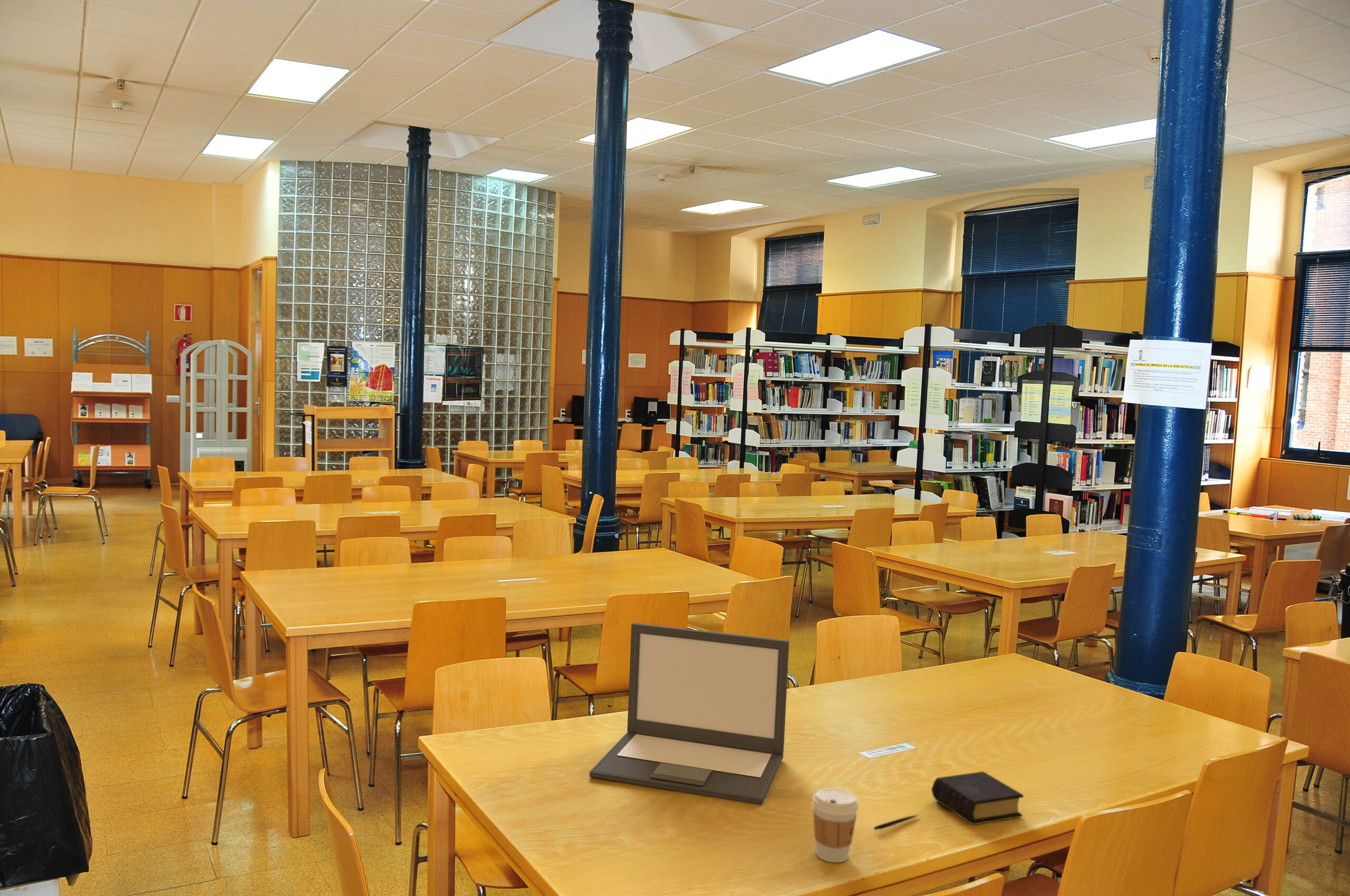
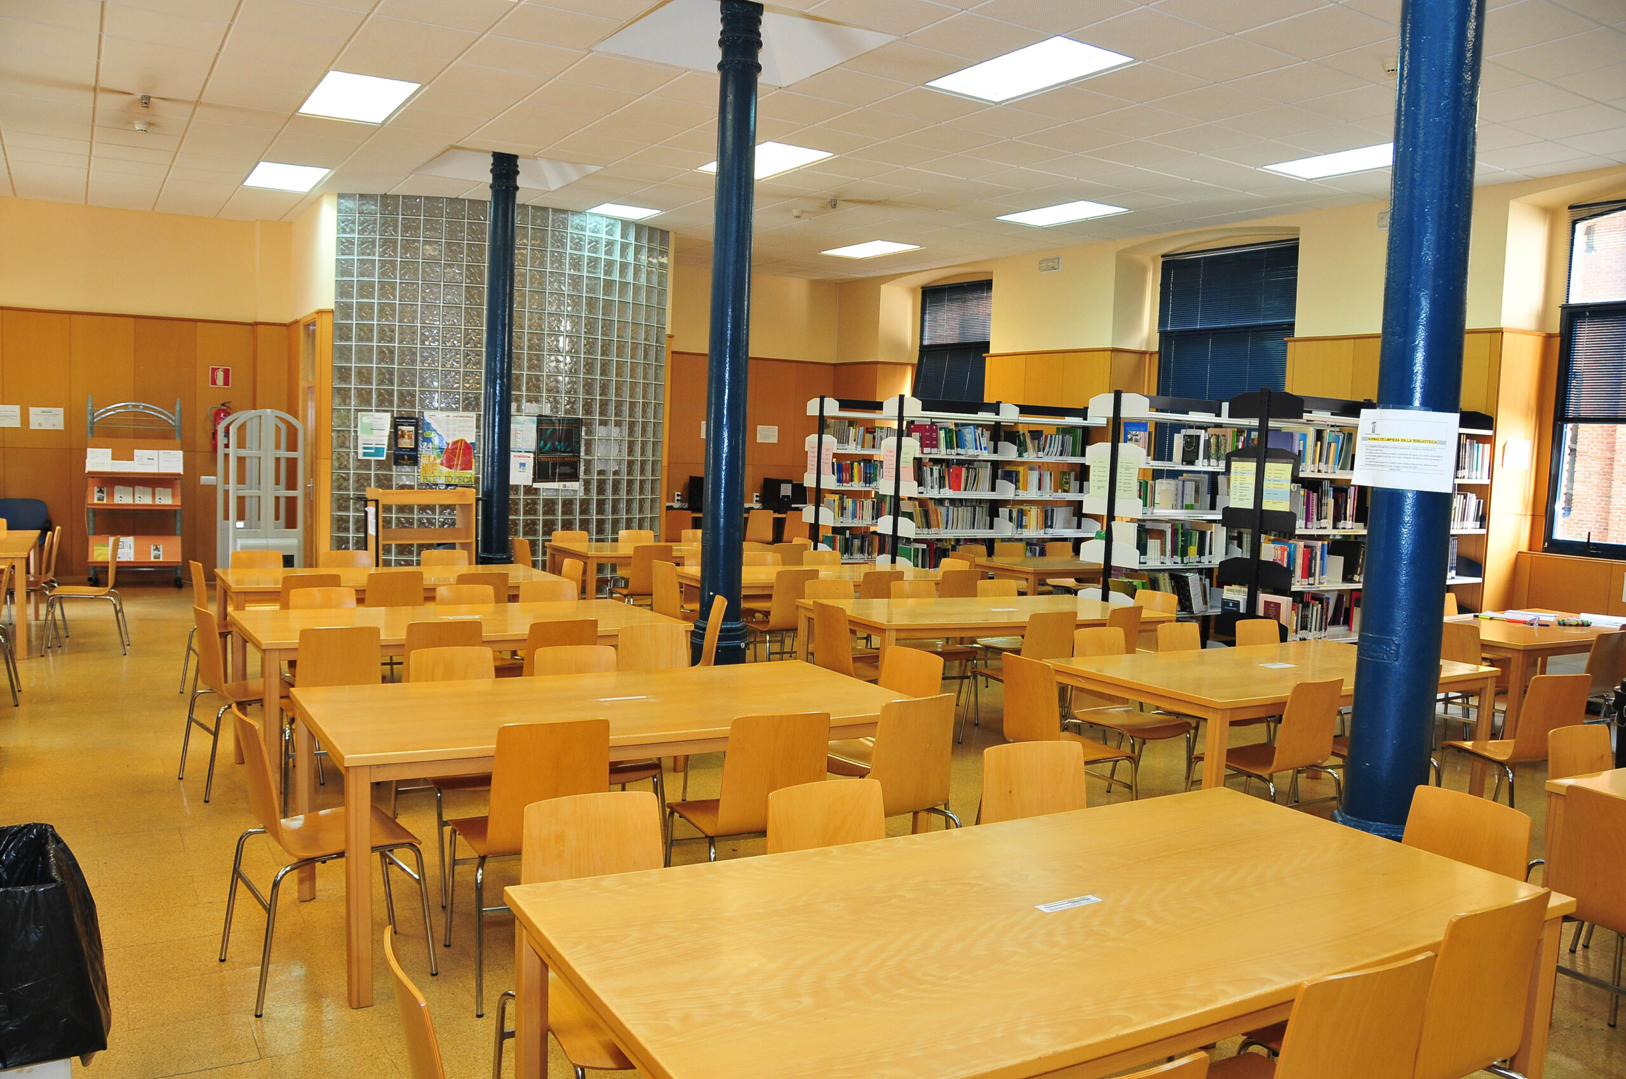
- laptop [589,622,790,805]
- pen [873,814,919,831]
- coffee cup [812,787,859,863]
- book [931,771,1024,825]
